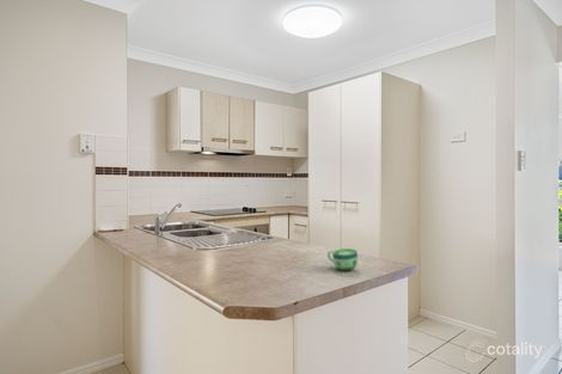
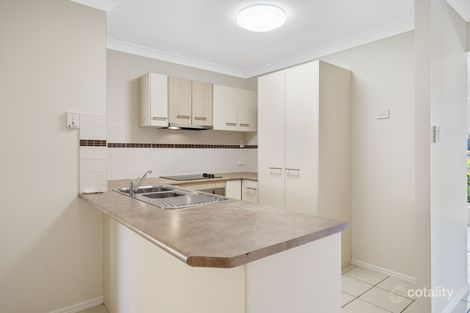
- cup [326,247,359,271]
